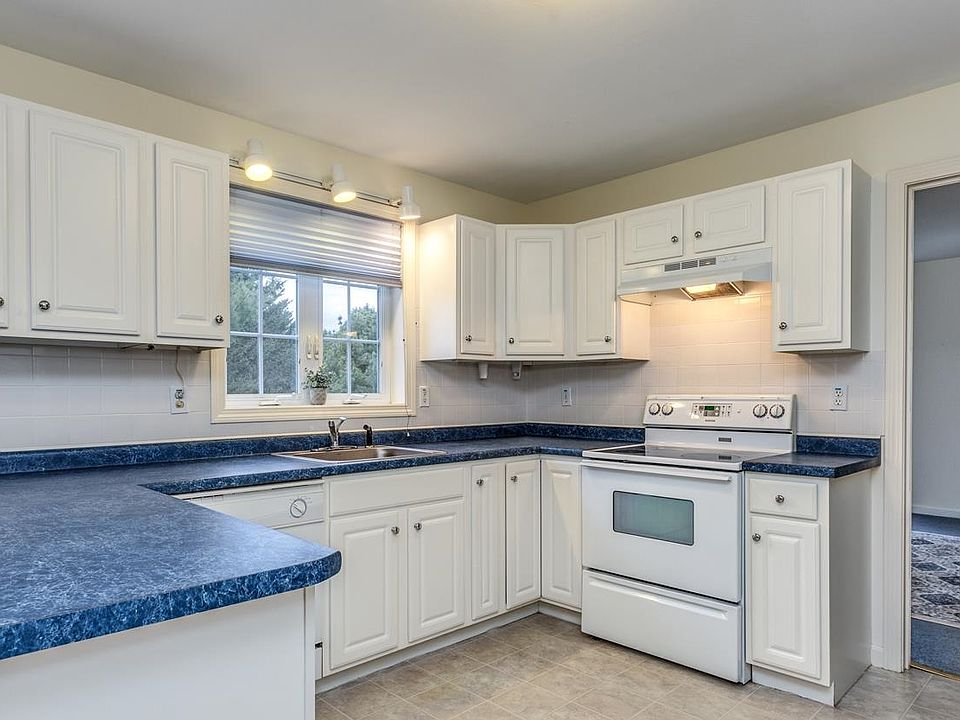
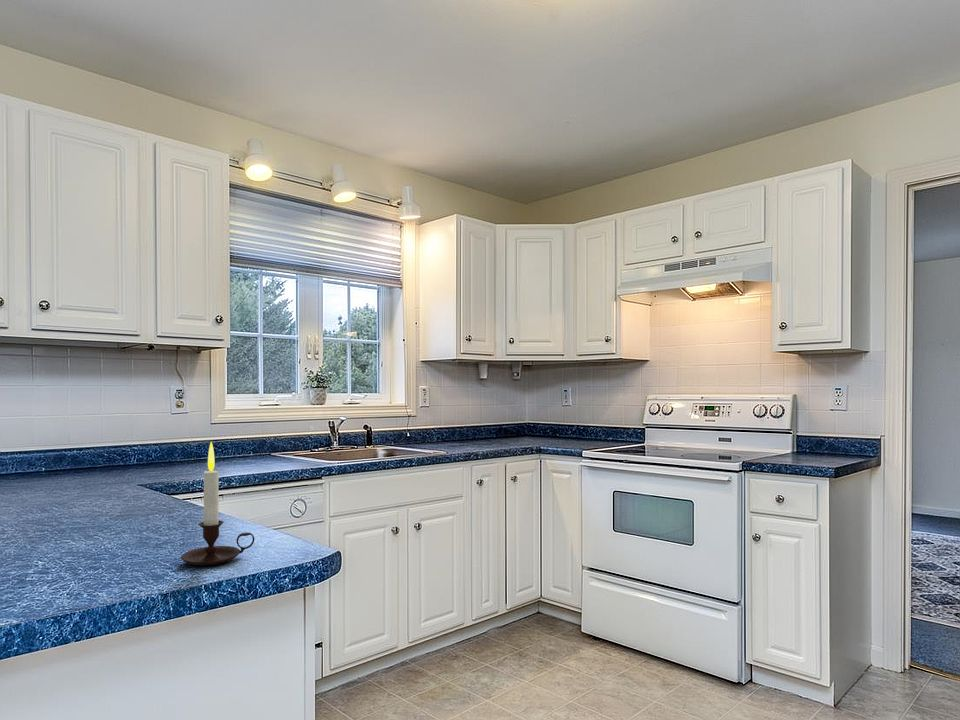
+ candle [180,441,255,566]
